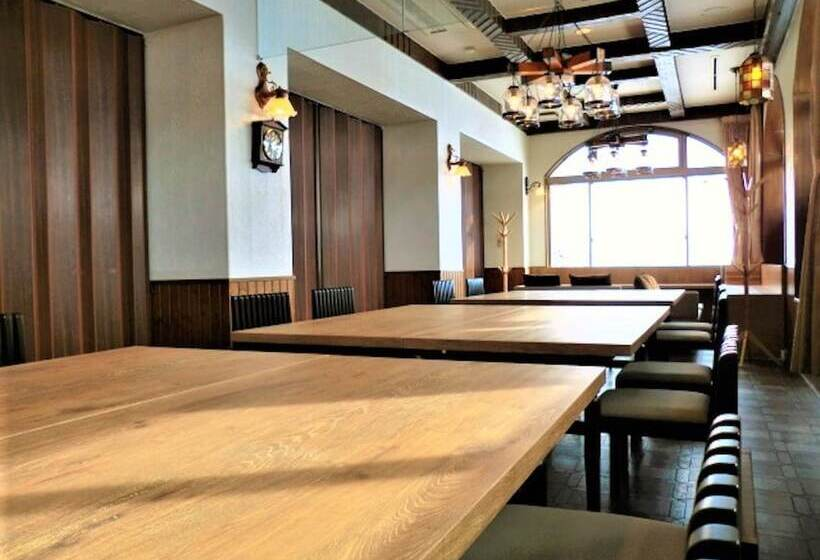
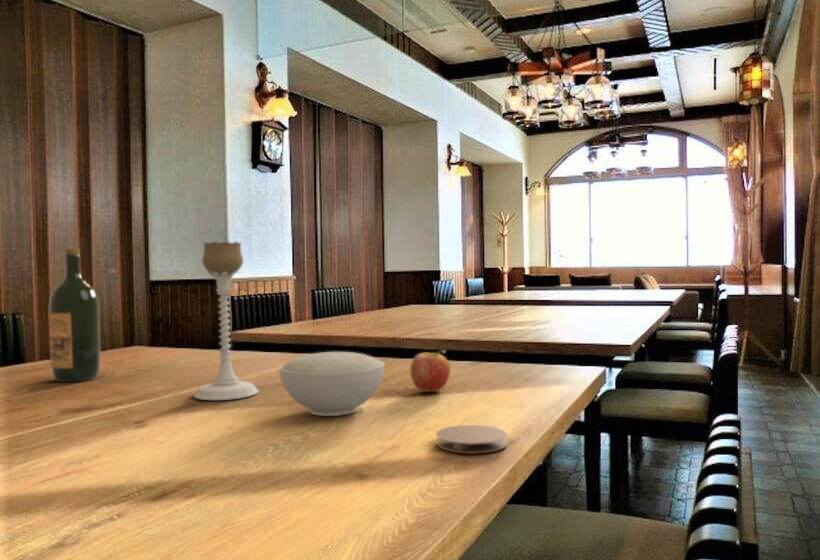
+ fruit [409,350,451,393]
+ candle holder [192,241,260,401]
+ bowl [278,351,386,417]
+ wine bottle [47,248,101,383]
+ coaster [435,424,508,455]
